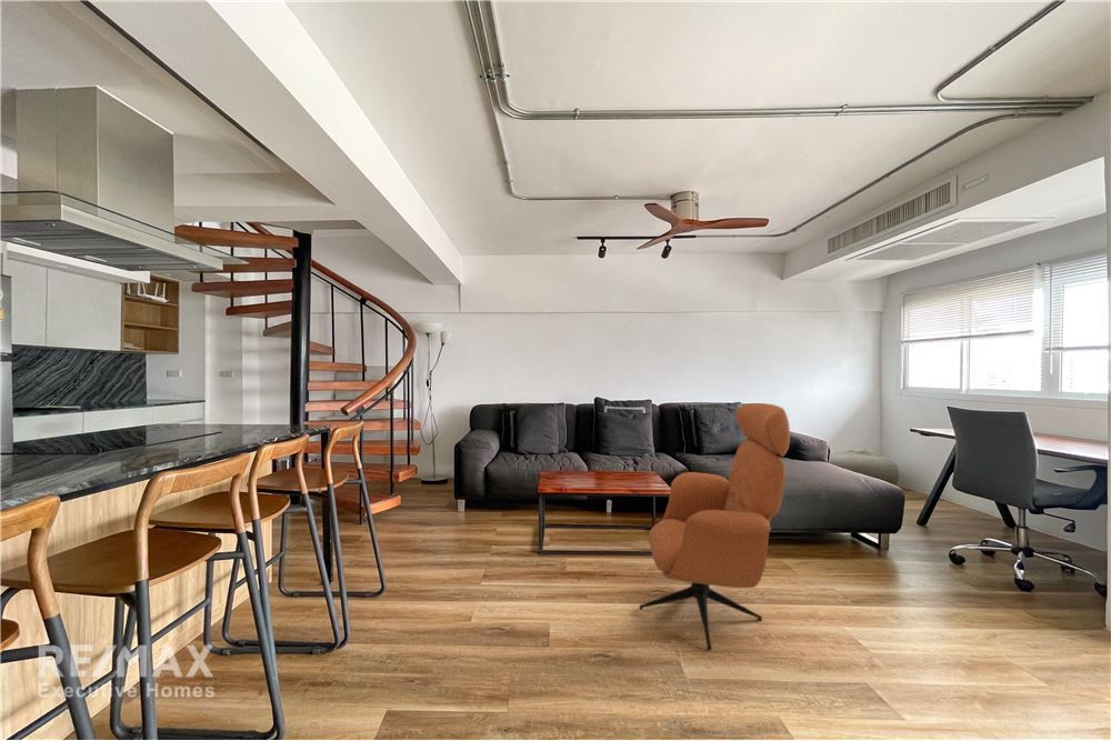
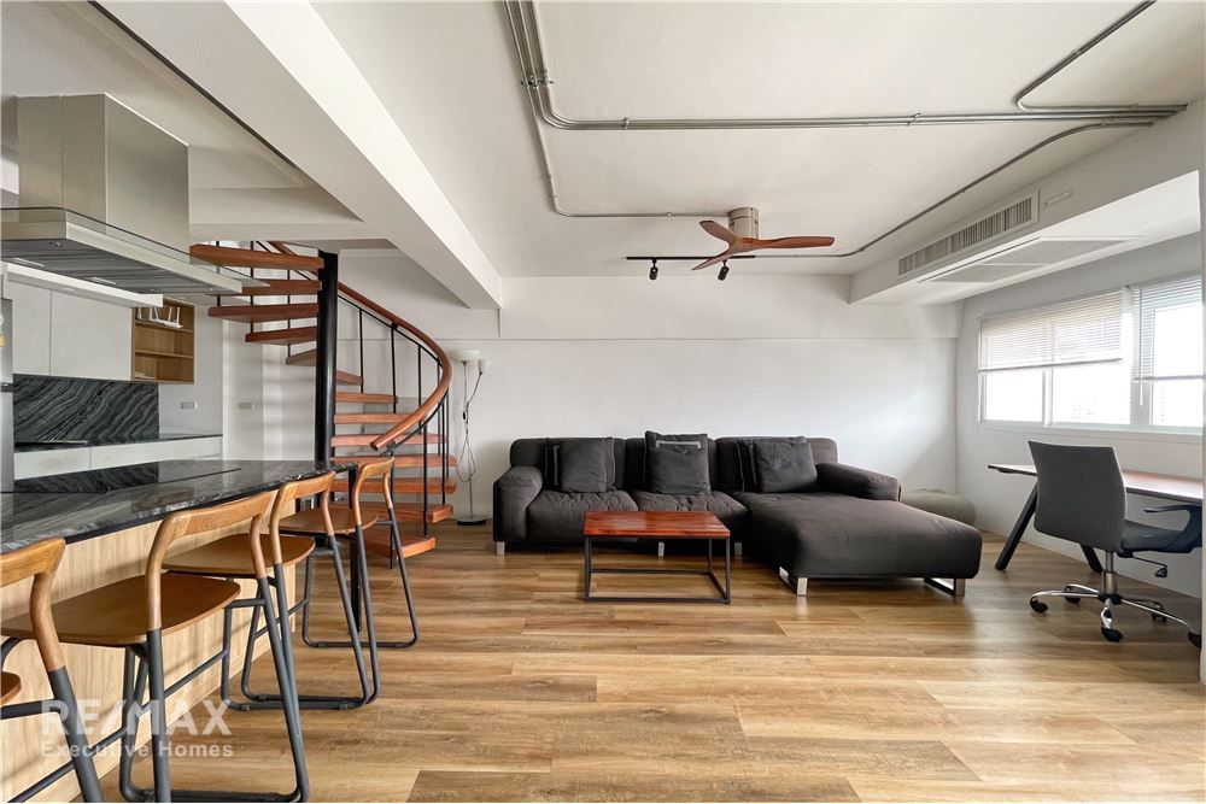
- armchair [639,402,791,651]
